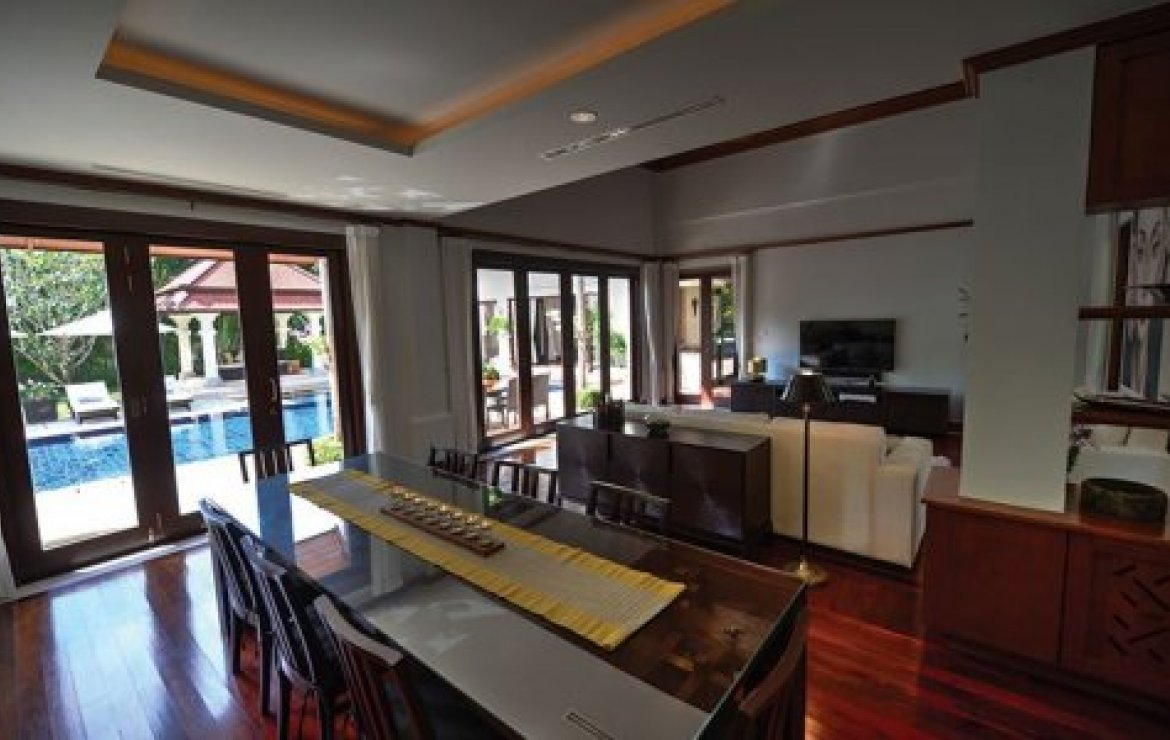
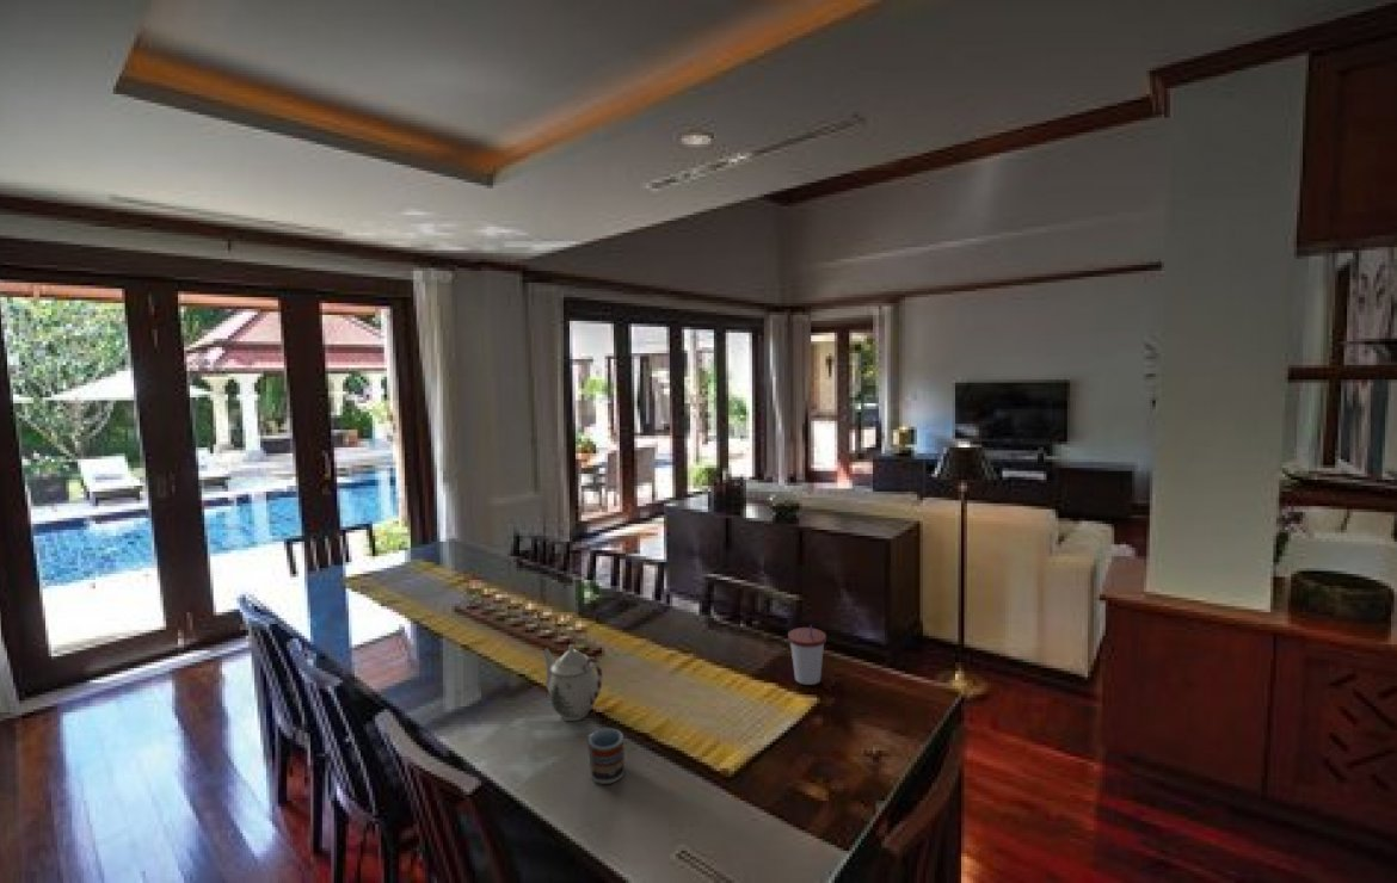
+ teapot [541,643,603,722]
+ cup [787,624,827,686]
+ cup [585,728,626,785]
